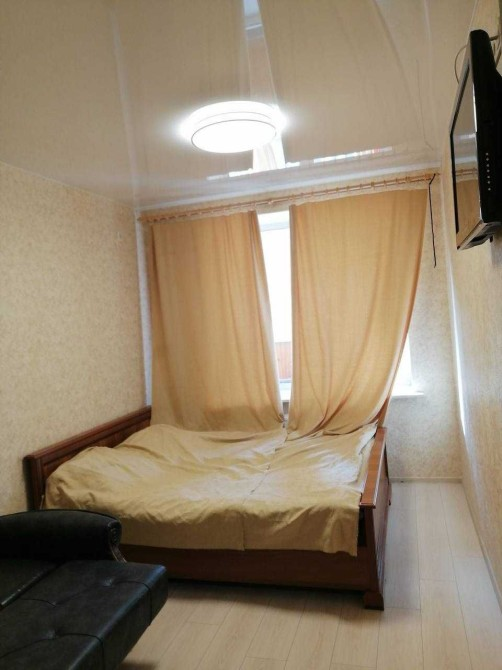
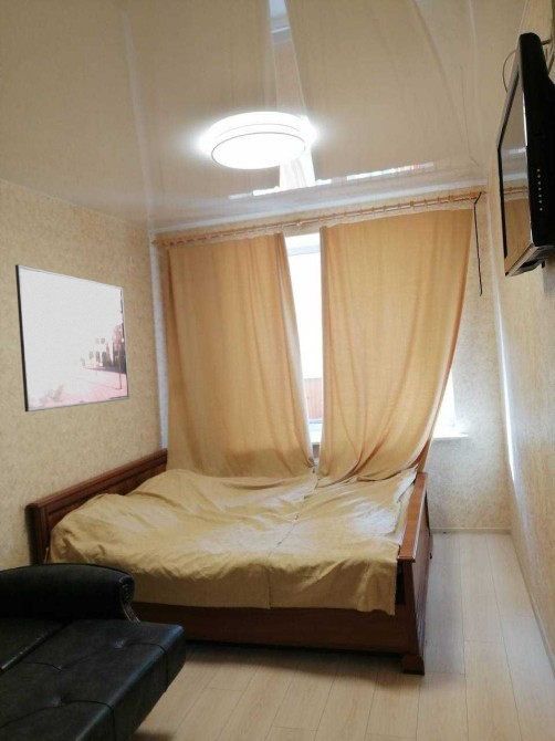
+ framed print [14,263,130,413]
